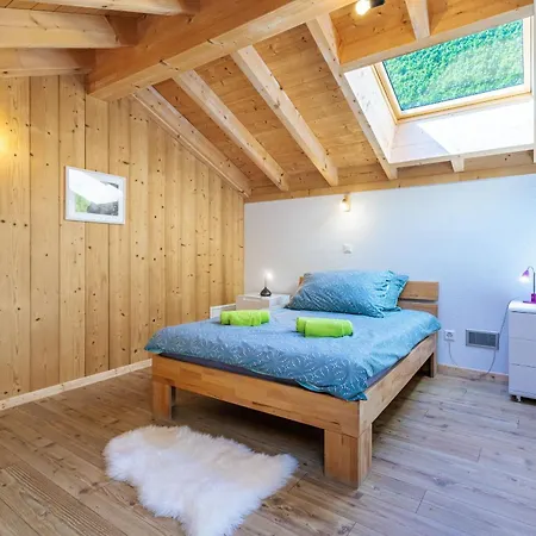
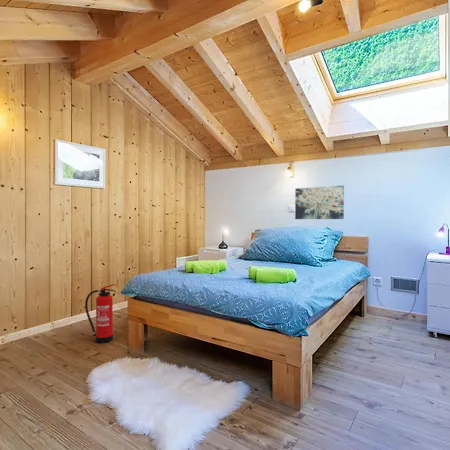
+ wall art [294,184,345,220]
+ fire extinguisher [84,283,117,344]
